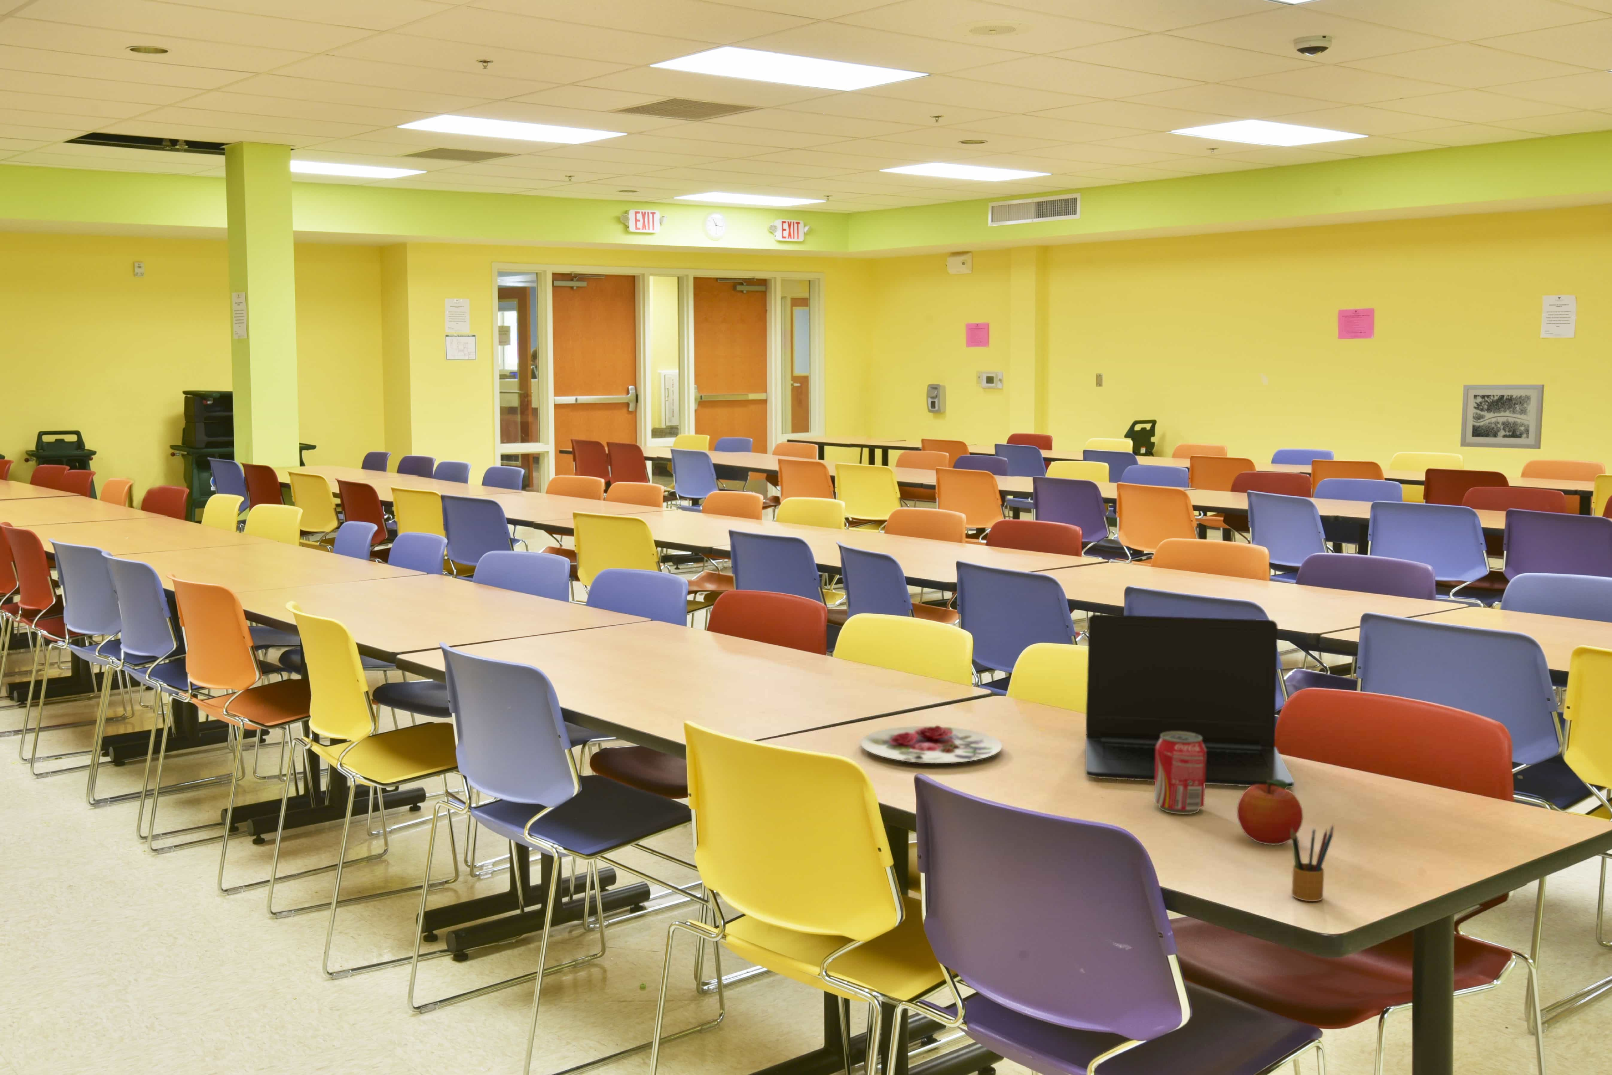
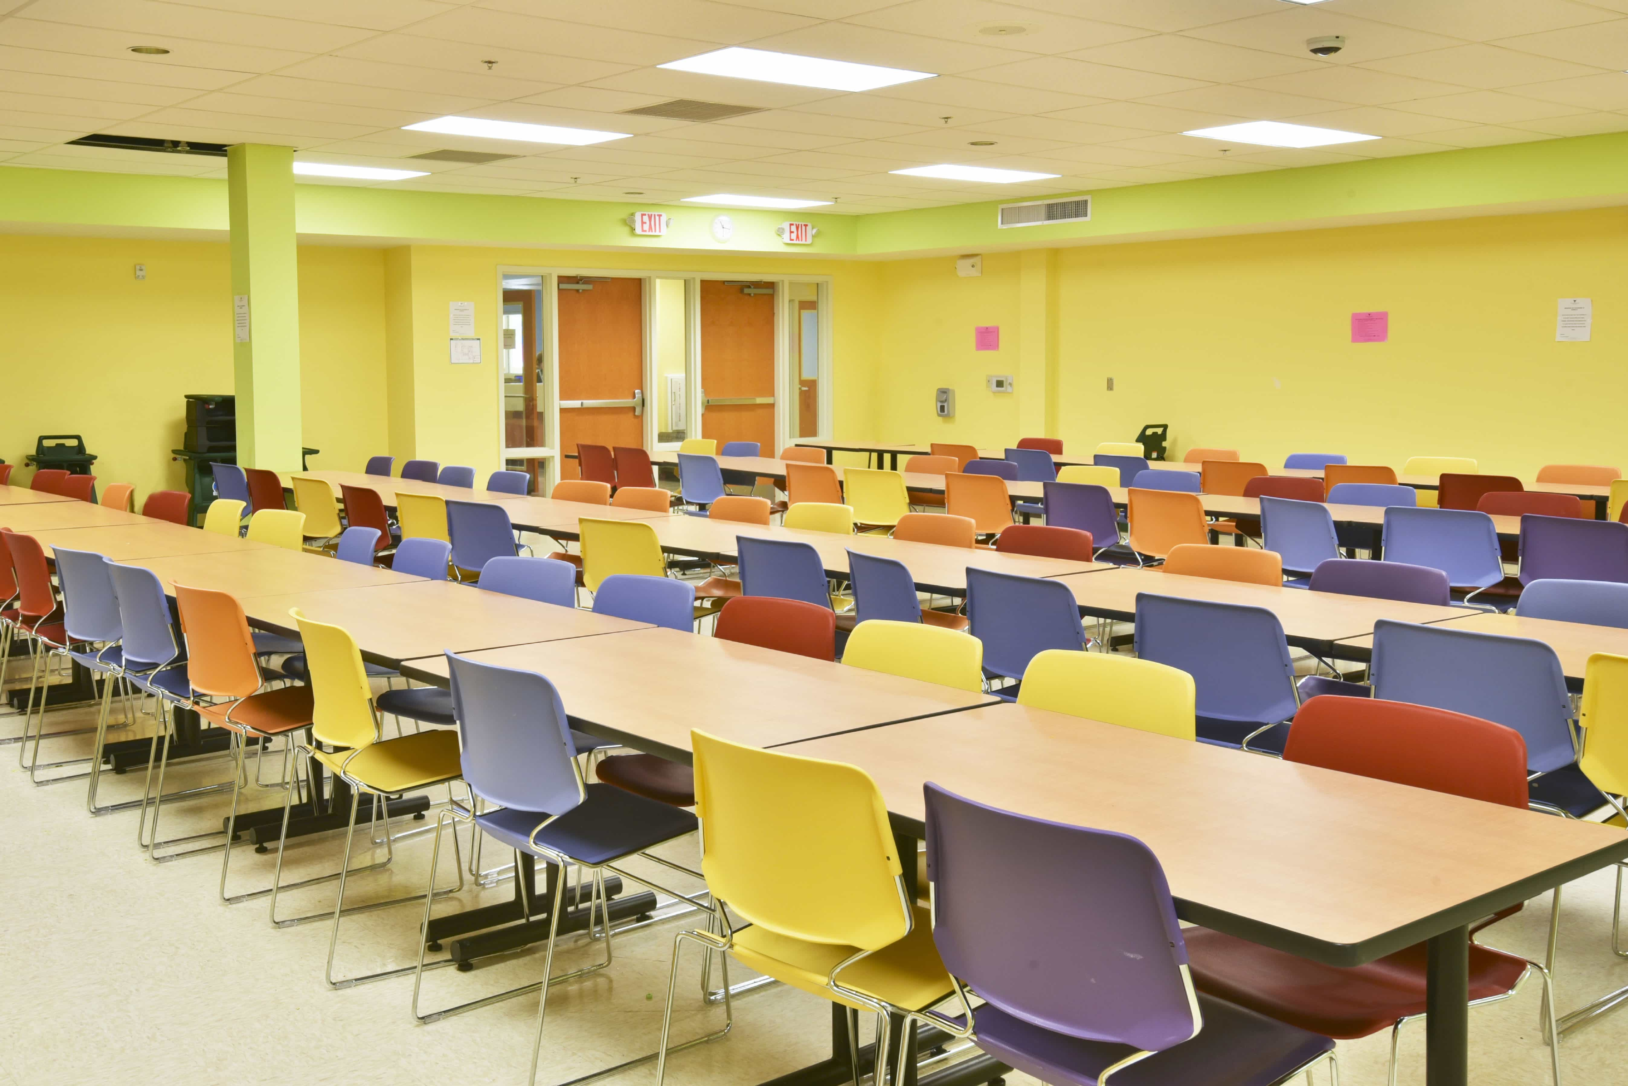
- fruit [1236,779,1304,846]
- plate [859,725,1002,764]
- beverage can [1153,732,1206,815]
- laptop [1085,614,1294,788]
- wall art [1460,384,1545,450]
- pencil box [1290,823,1335,901]
